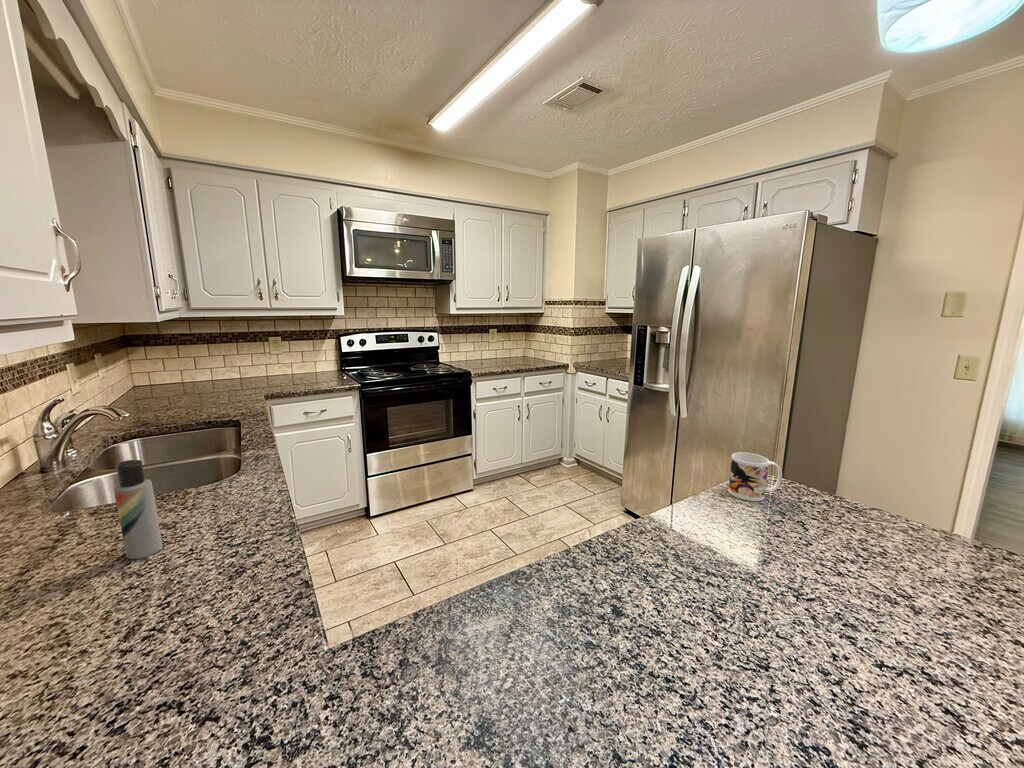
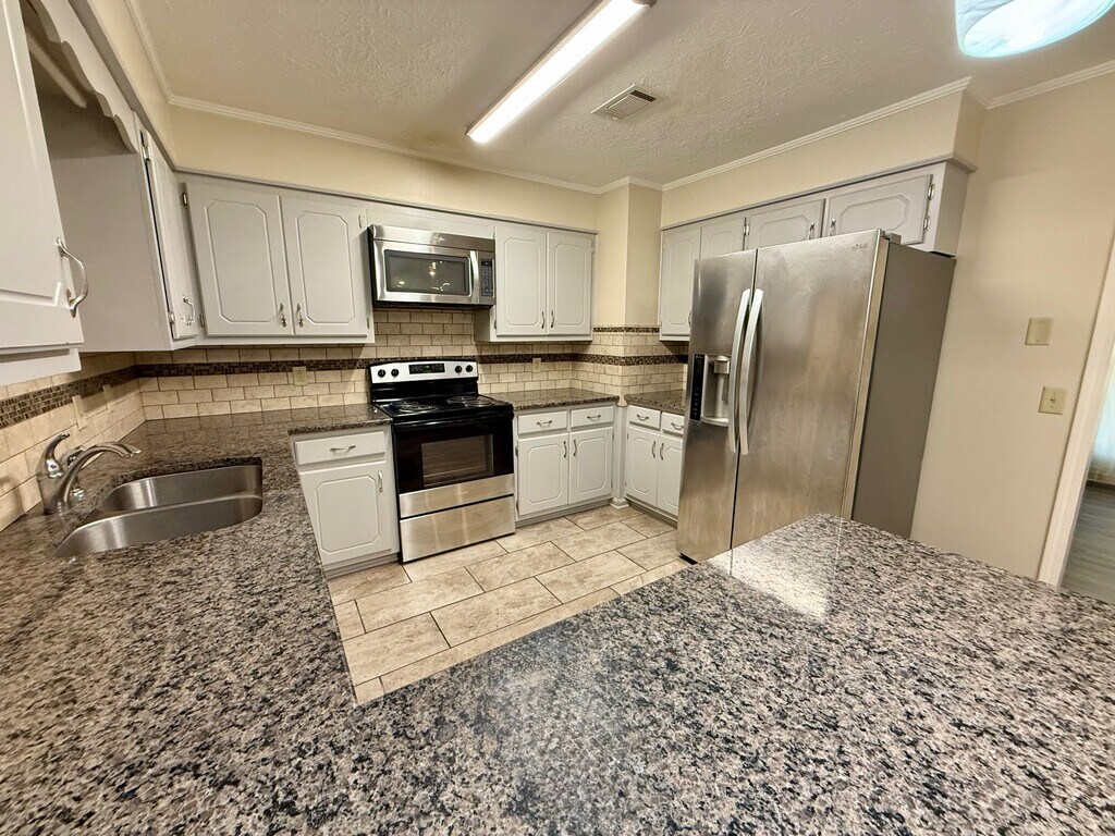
- lotion bottle [113,459,163,560]
- mug [727,451,783,502]
